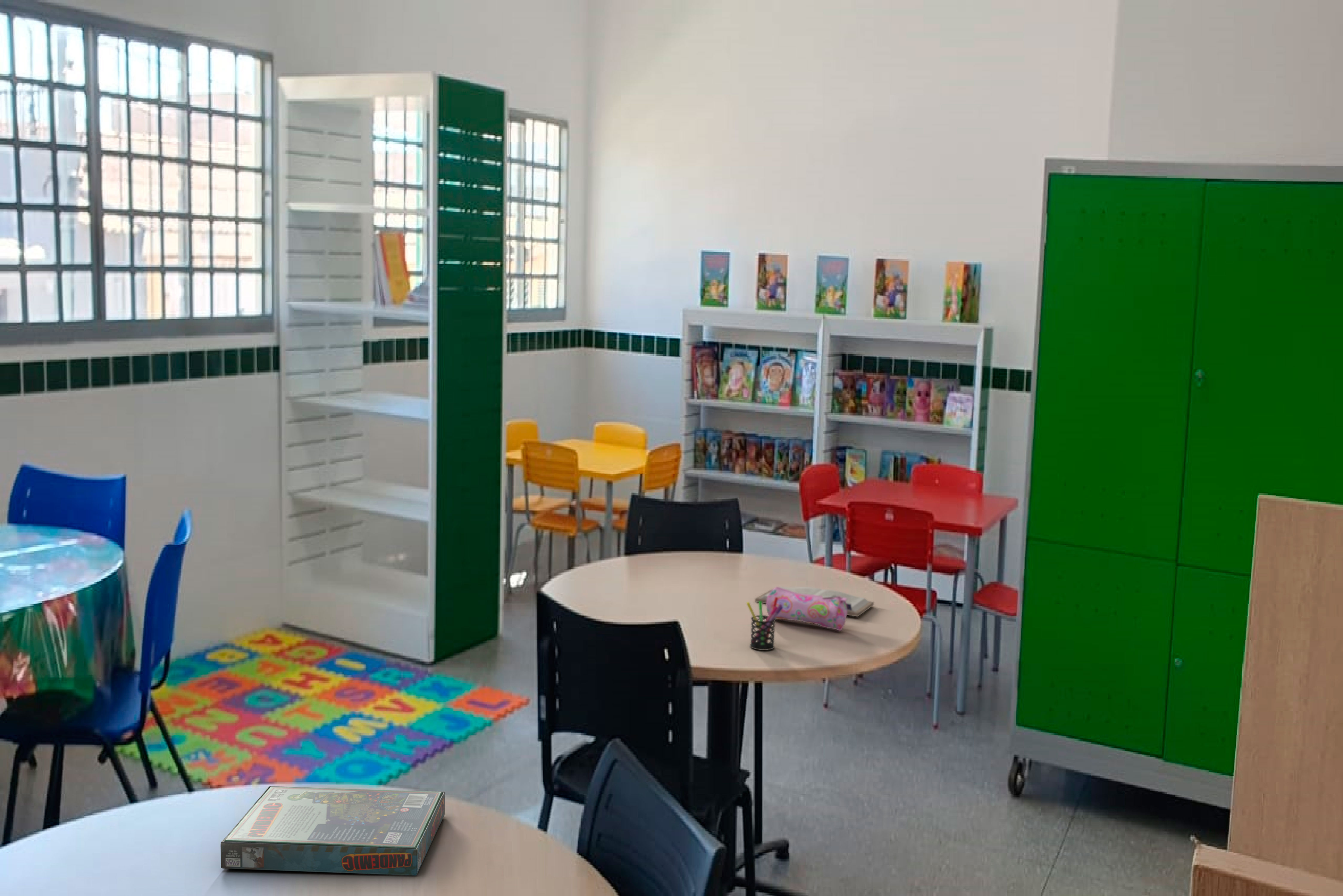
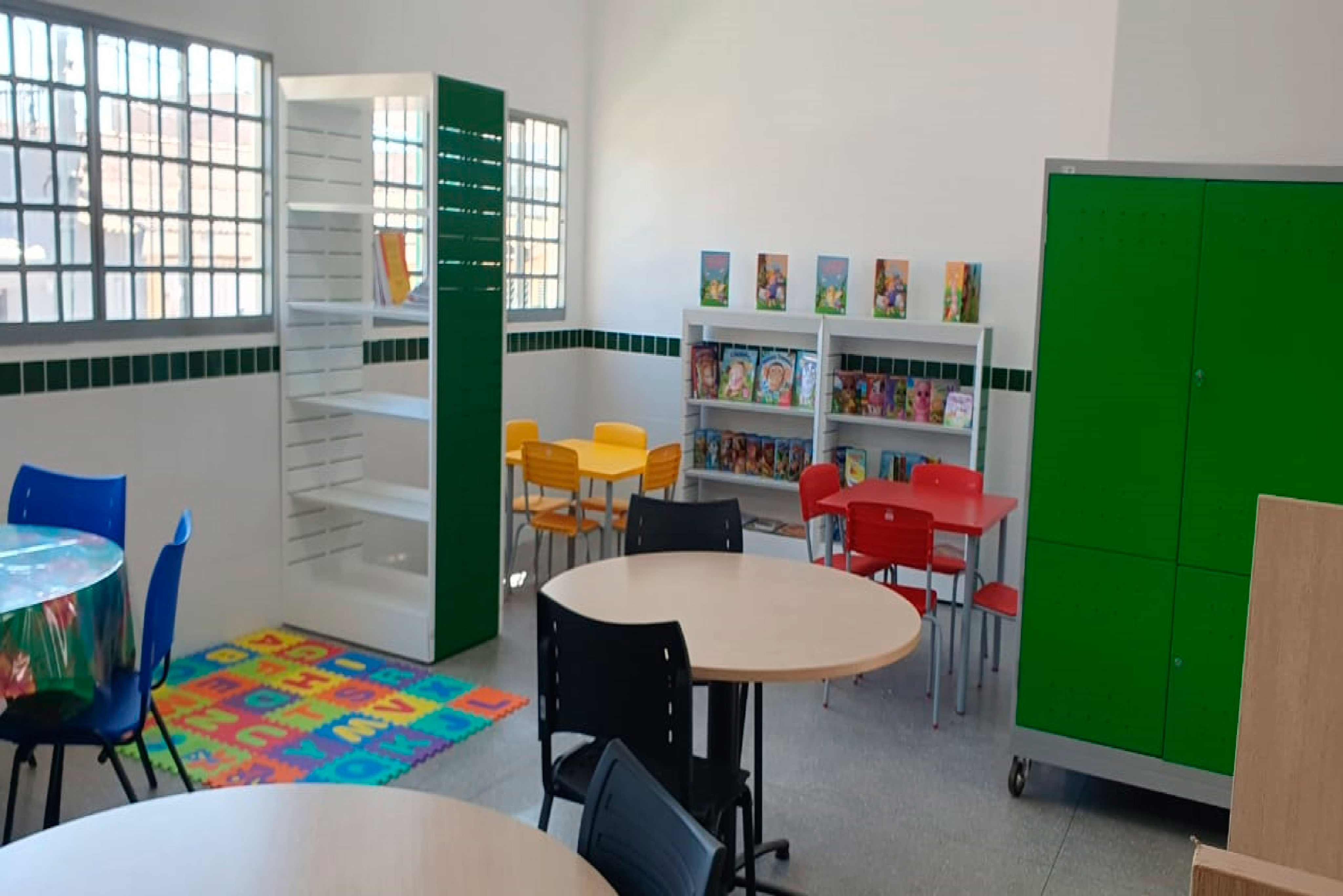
- board game [220,786,445,876]
- pen holder [746,597,783,650]
- pencil case [766,587,852,631]
- book [755,586,874,617]
